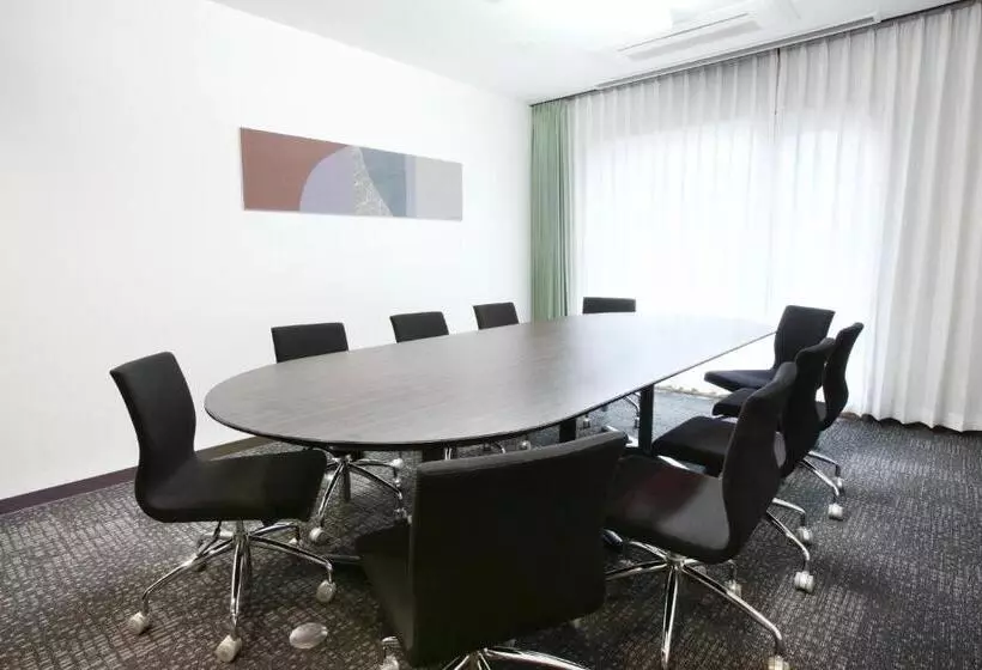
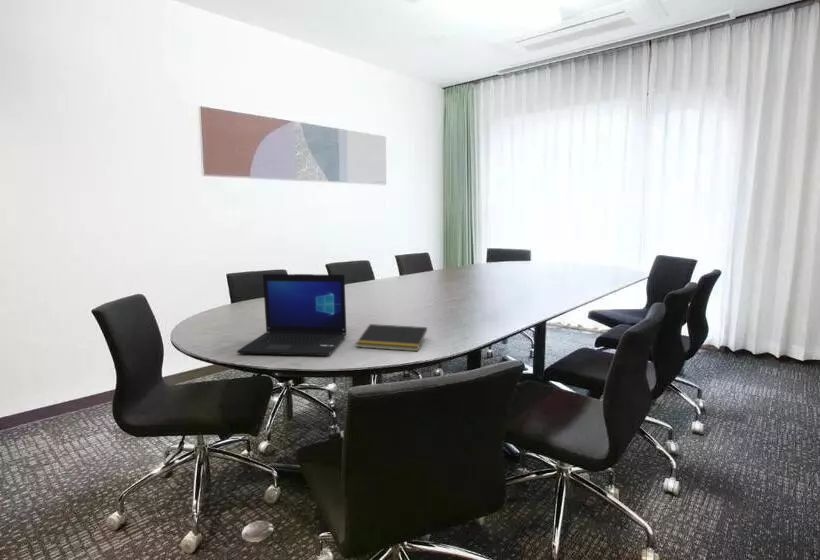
+ notepad [355,323,428,352]
+ laptop [236,273,347,357]
